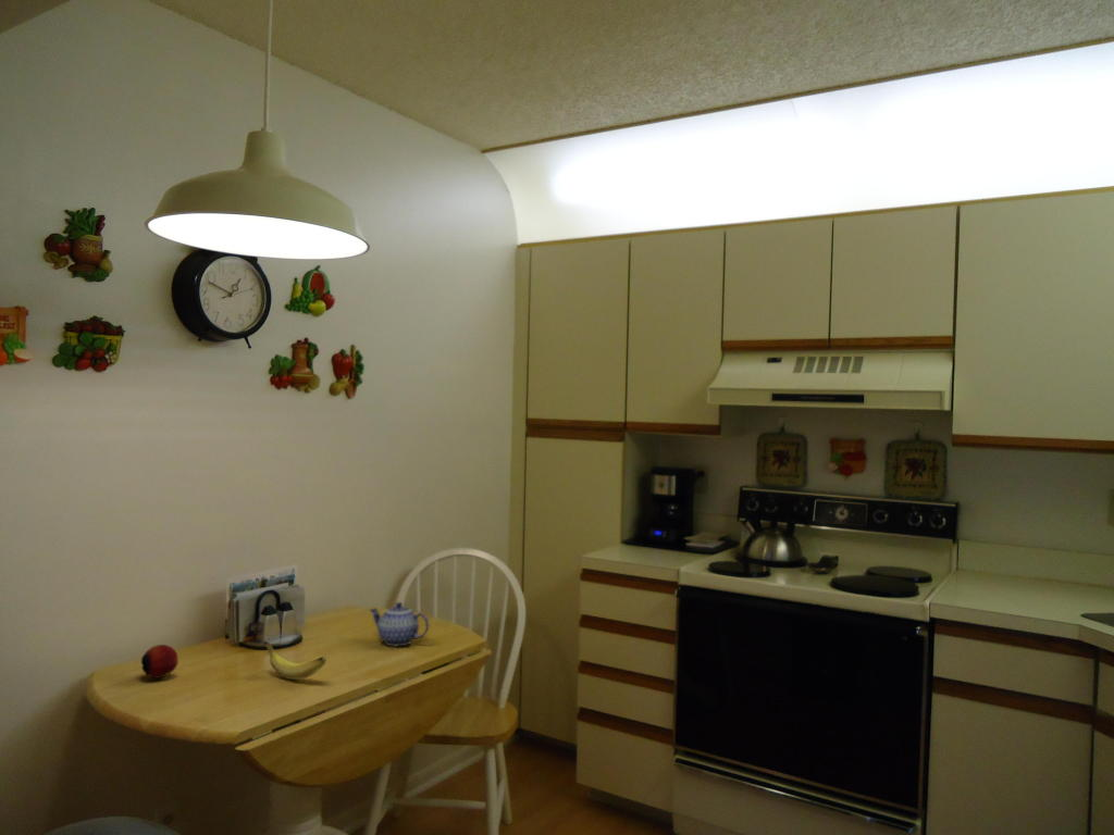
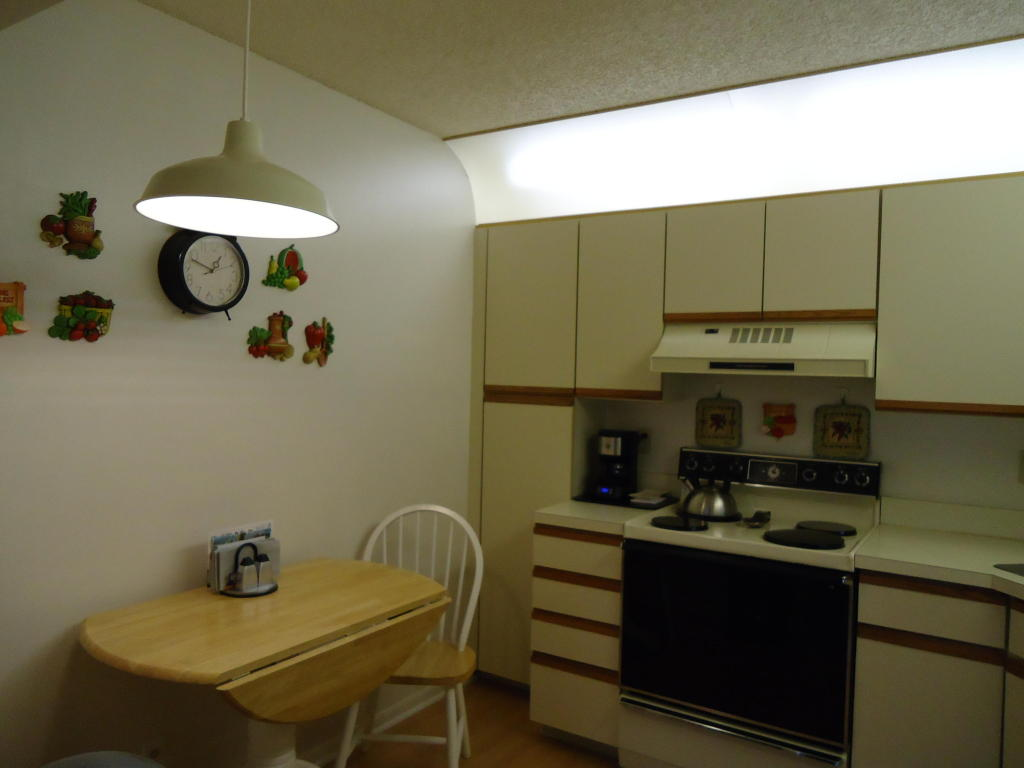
- banana [262,640,327,681]
- apple [140,644,180,680]
- teapot [369,601,430,647]
